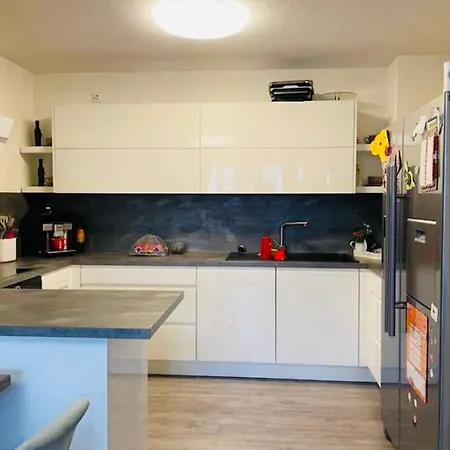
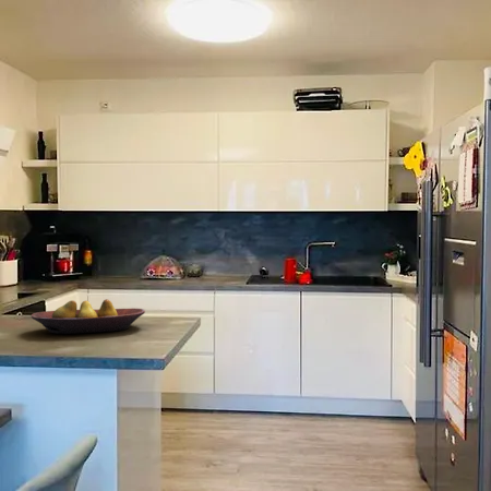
+ fruit bowl [31,298,146,335]
